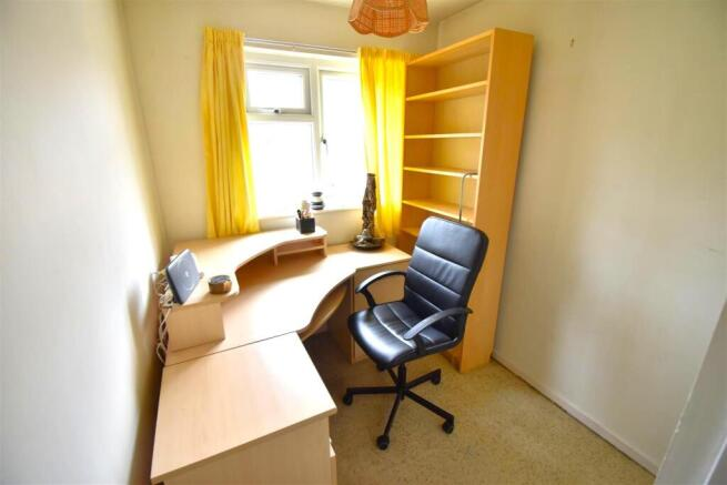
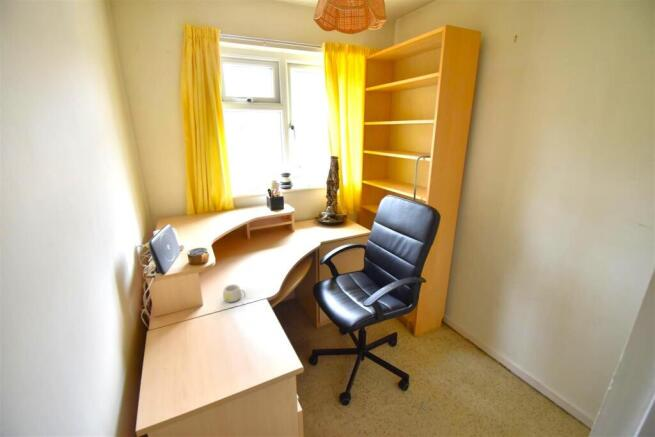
+ mug [222,283,247,303]
